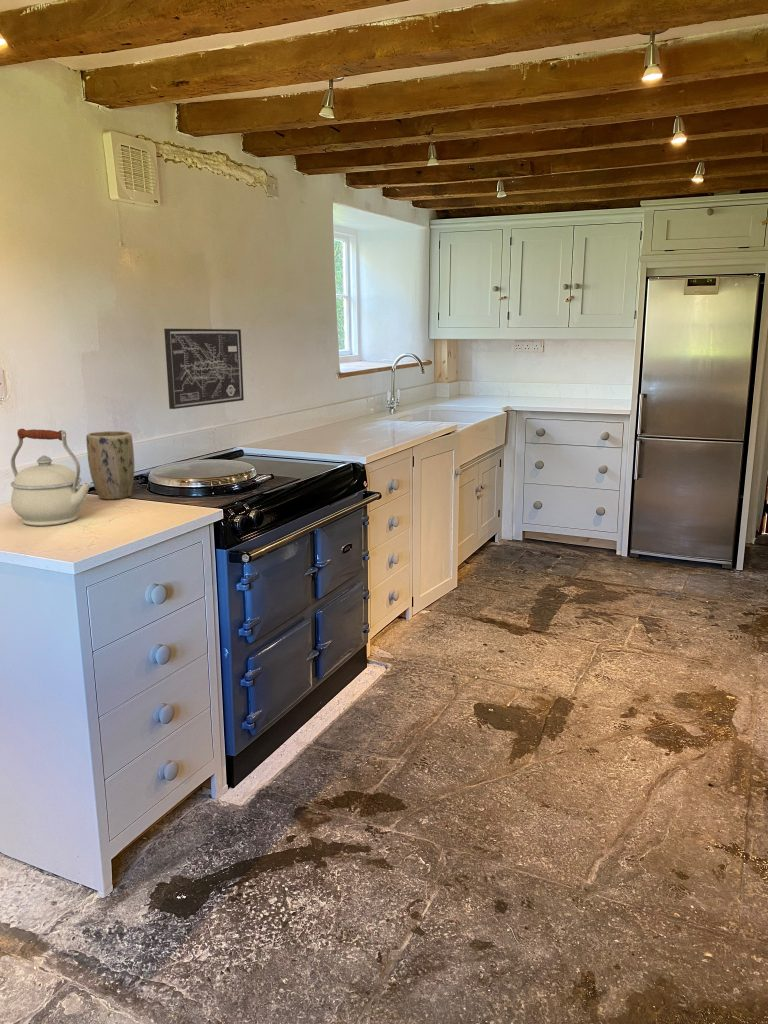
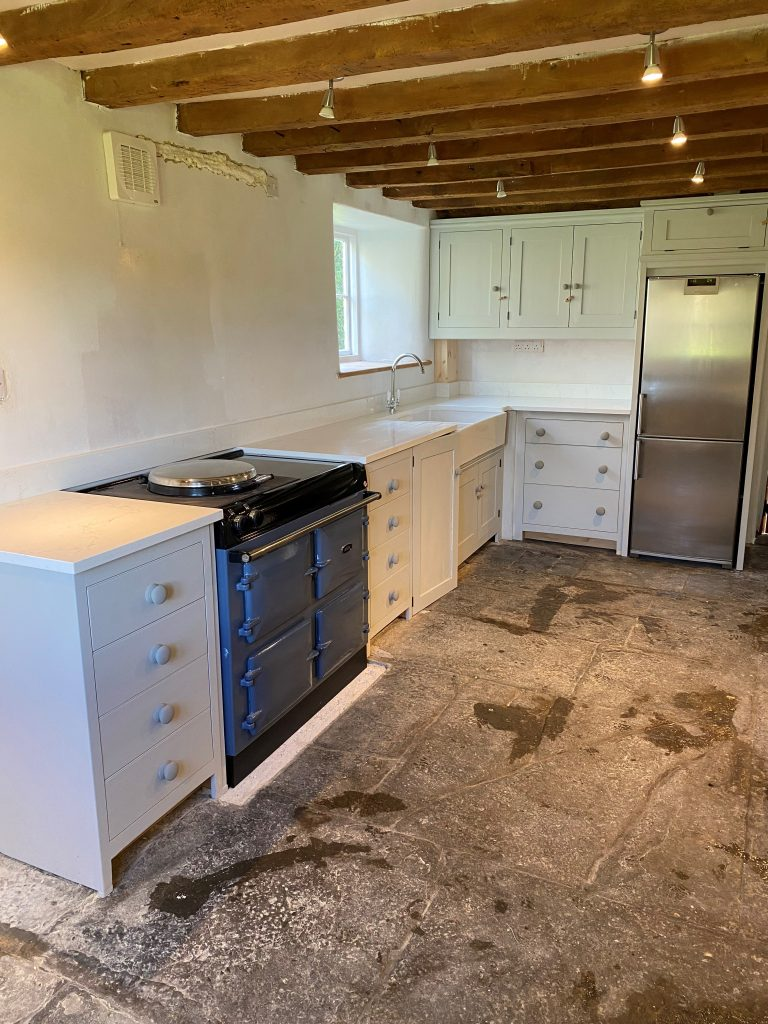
- kettle [10,428,92,527]
- plant pot [85,430,135,500]
- wall art [163,328,245,410]
